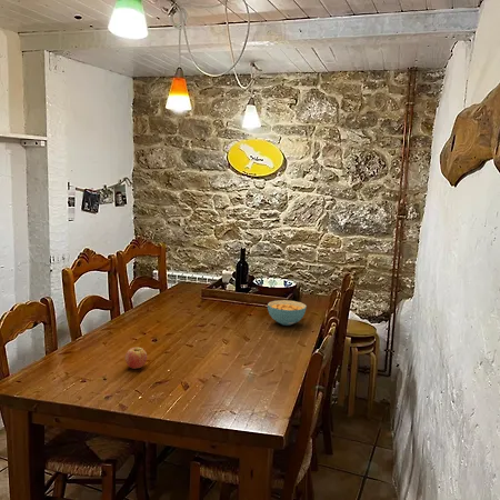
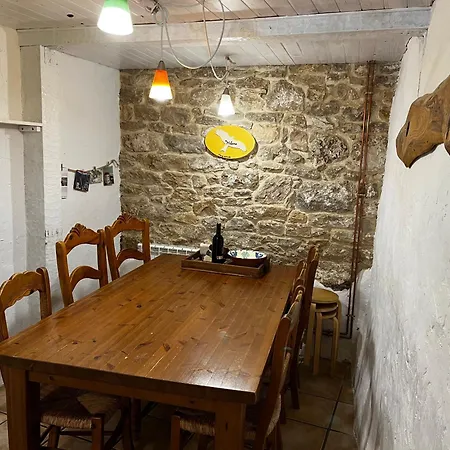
- cereal bowl [267,299,308,327]
- fruit [124,347,148,370]
